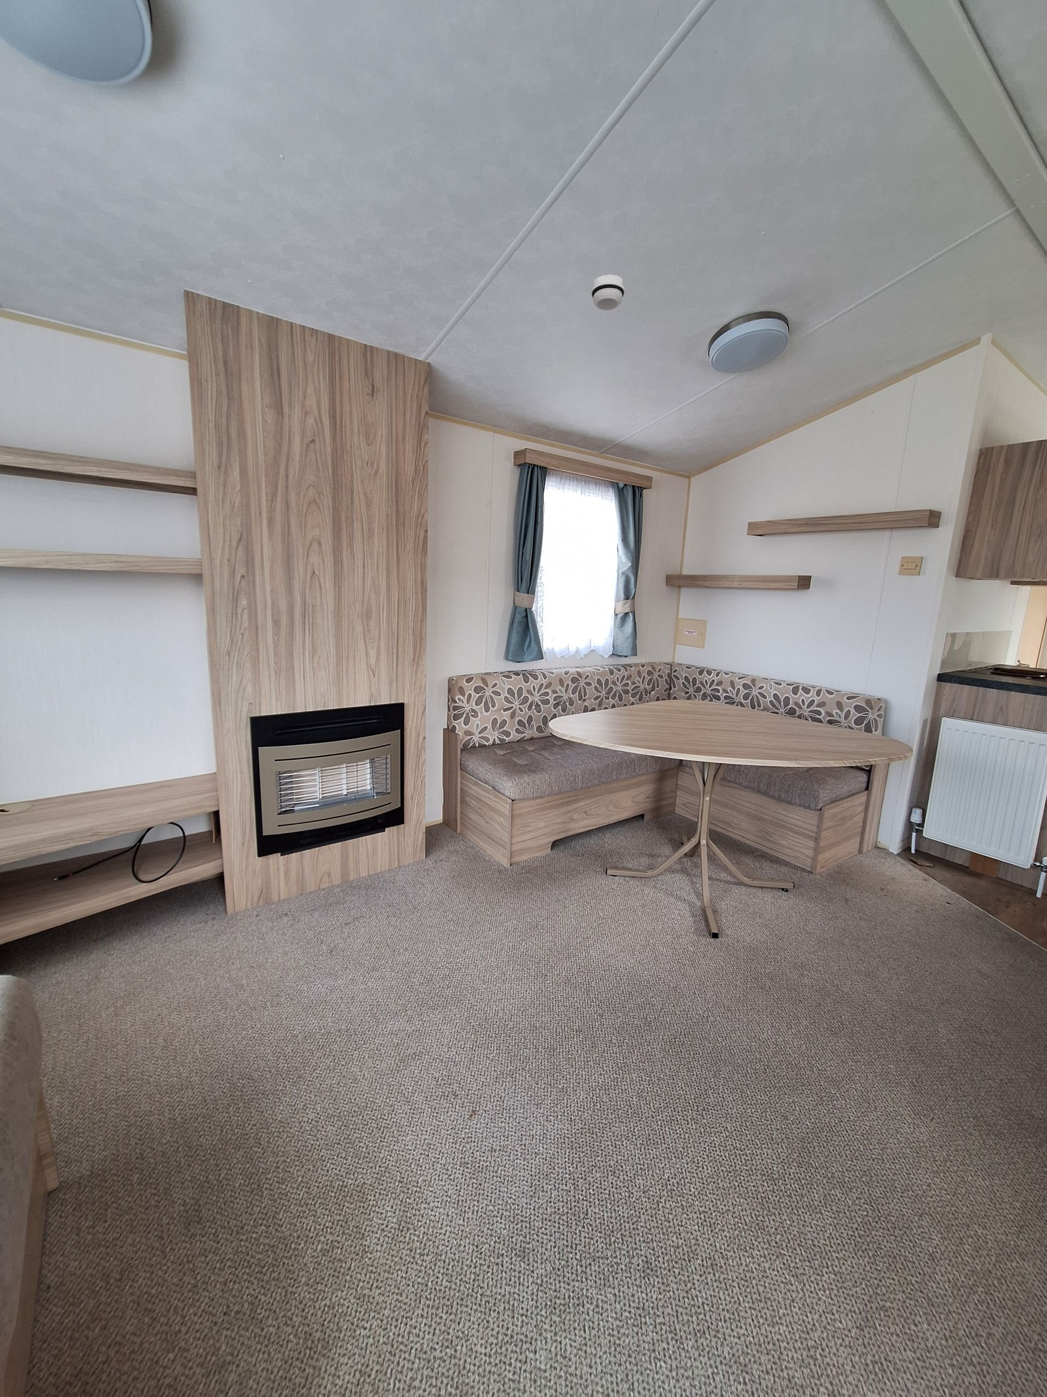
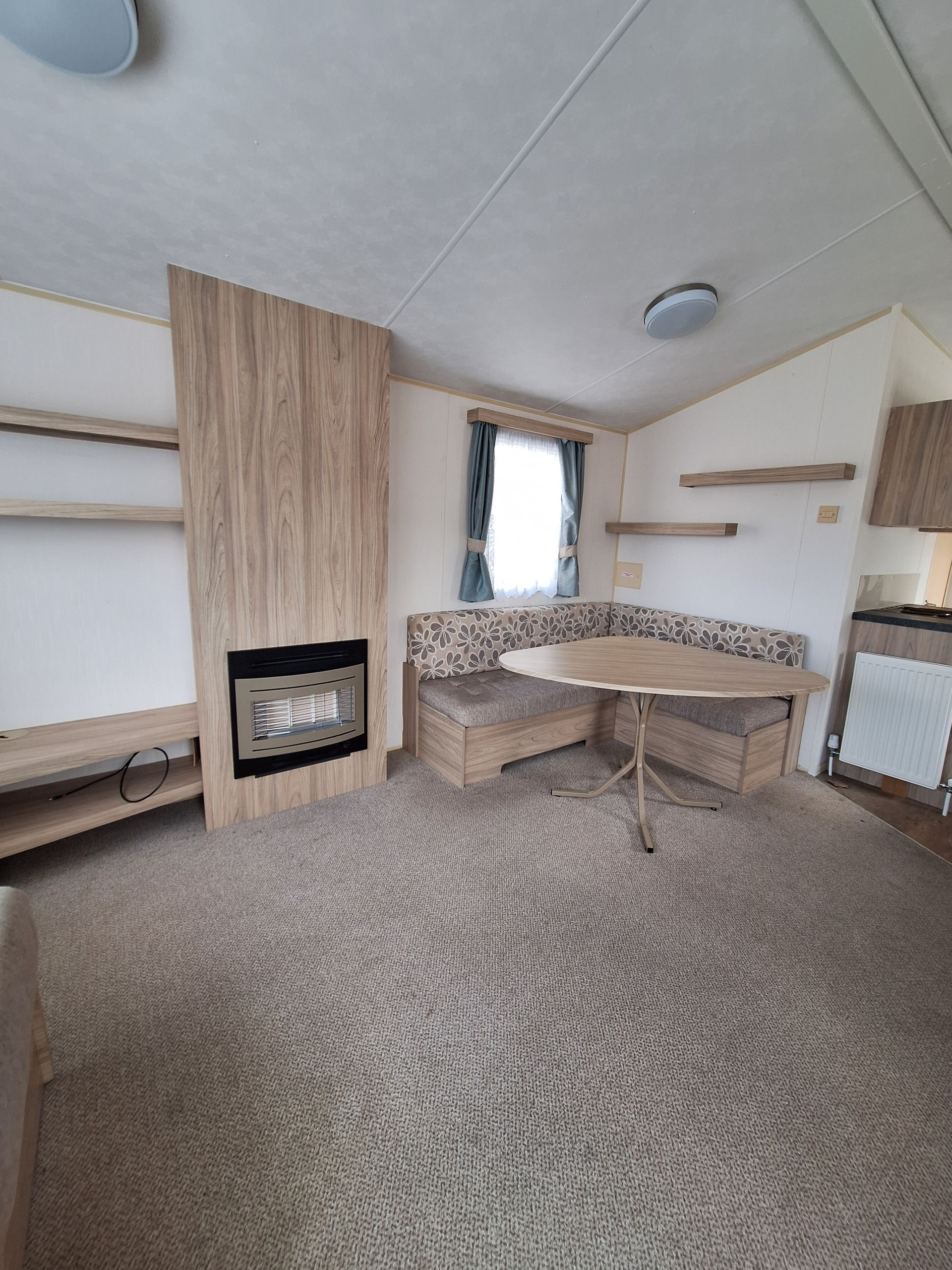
- smoke detector [591,275,625,311]
